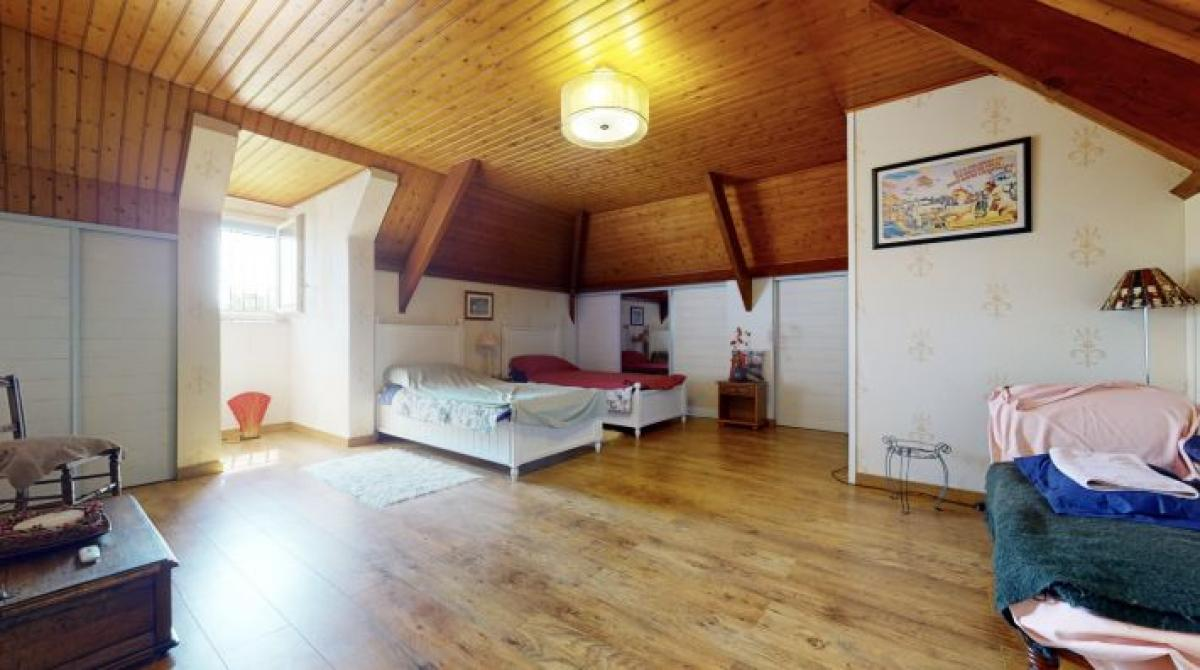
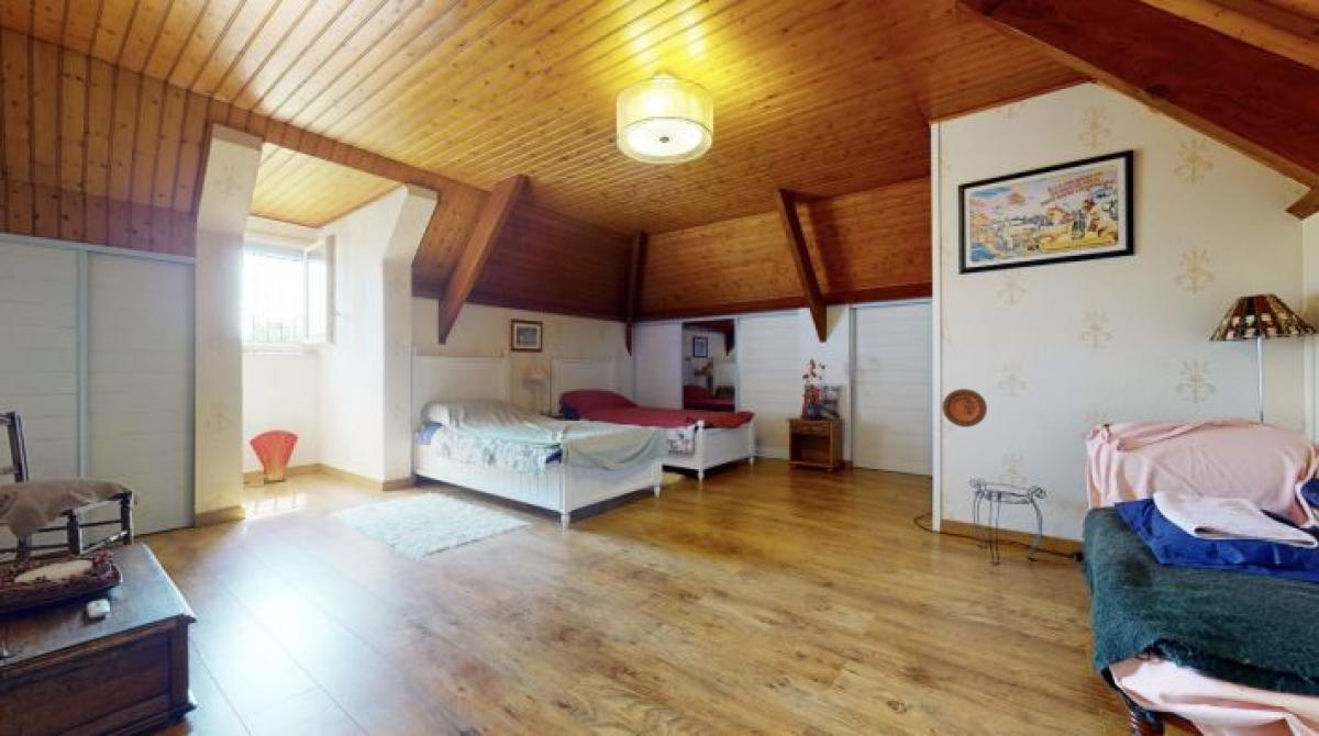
+ decorative plate [942,388,988,428]
